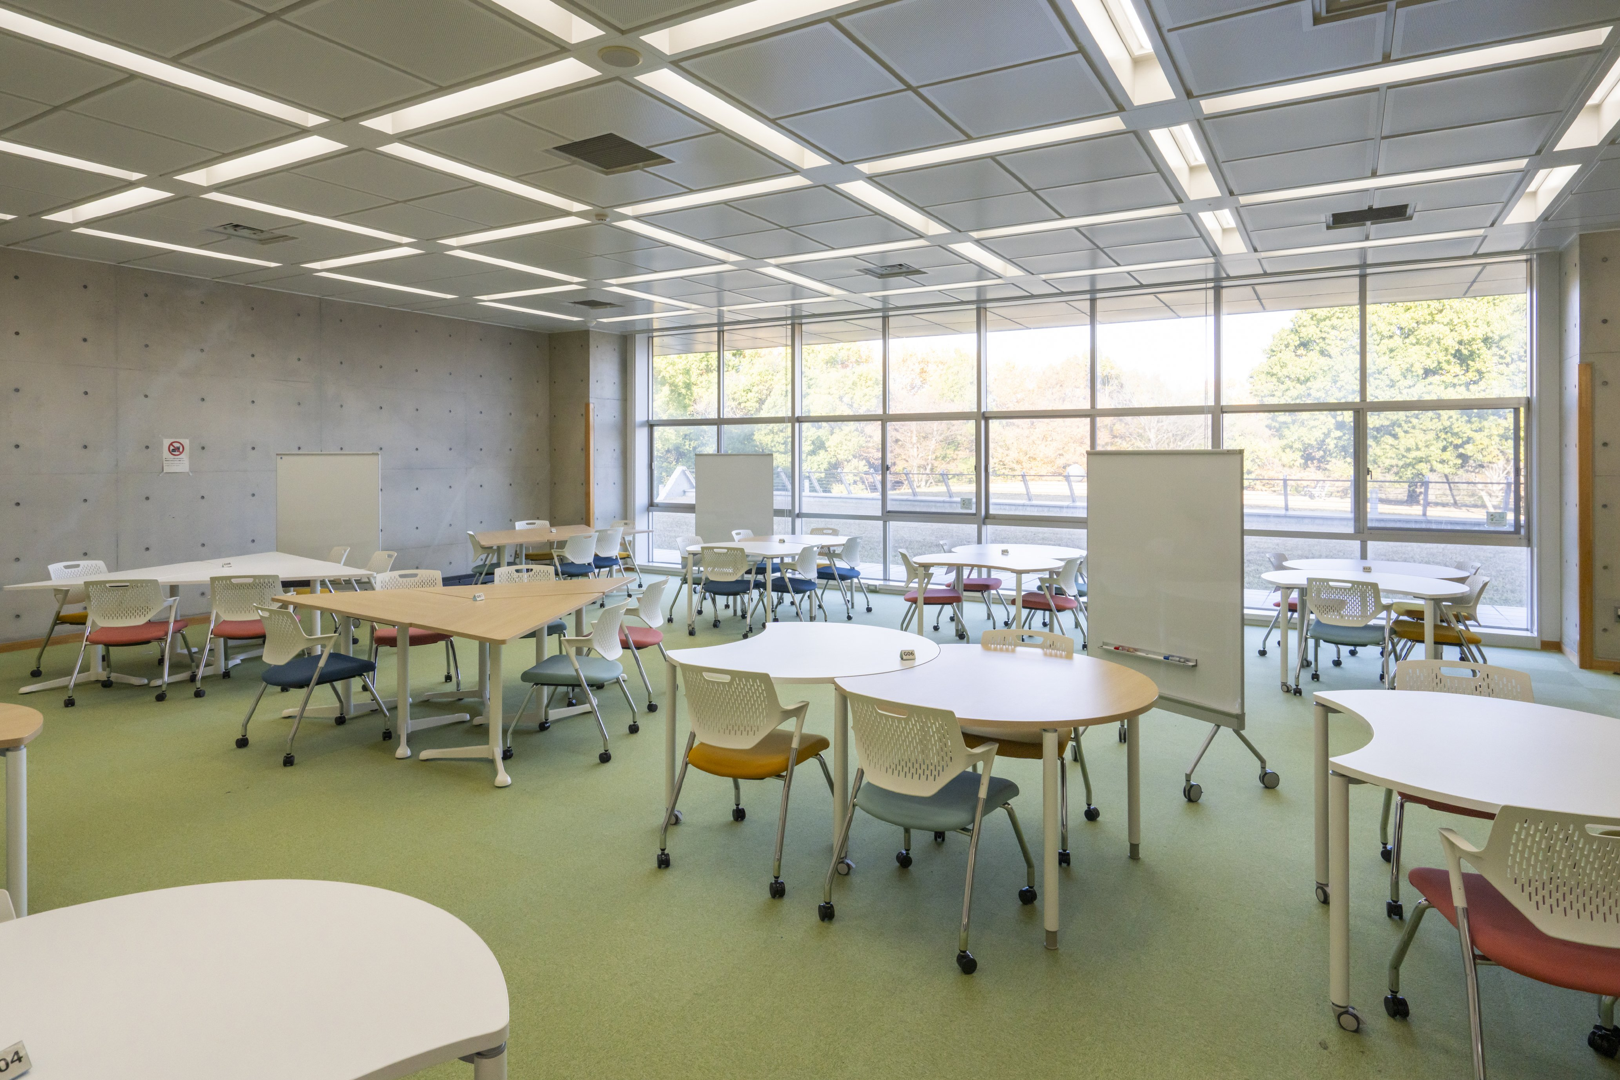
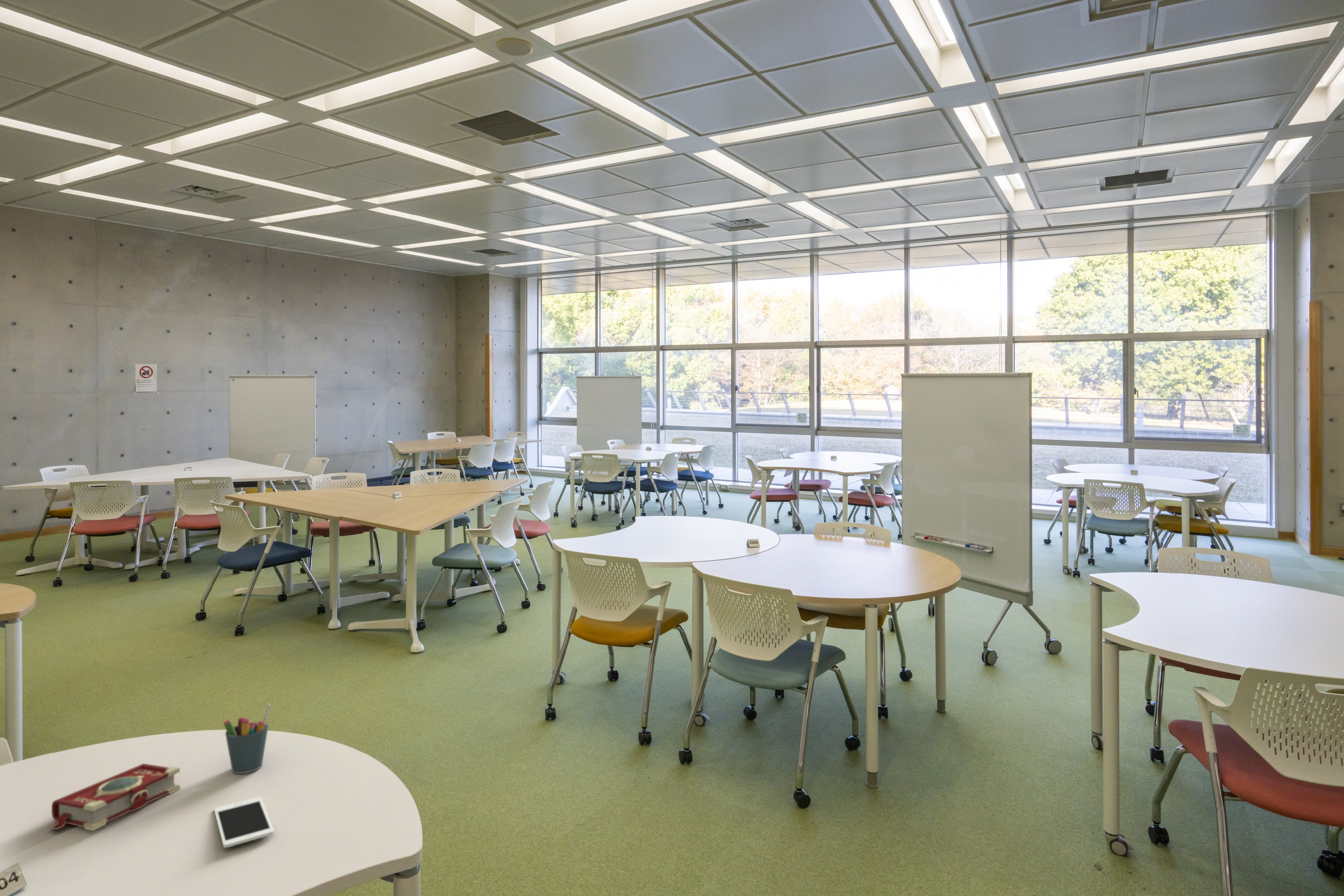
+ book [48,763,180,831]
+ pen holder [223,703,271,774]
+ cell phone [214,797,274,848]
